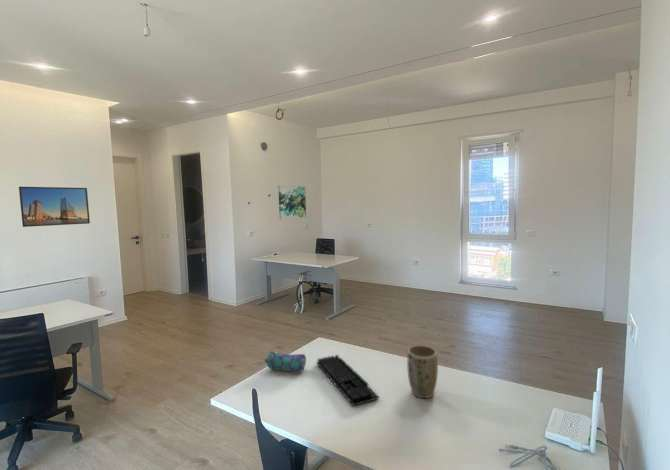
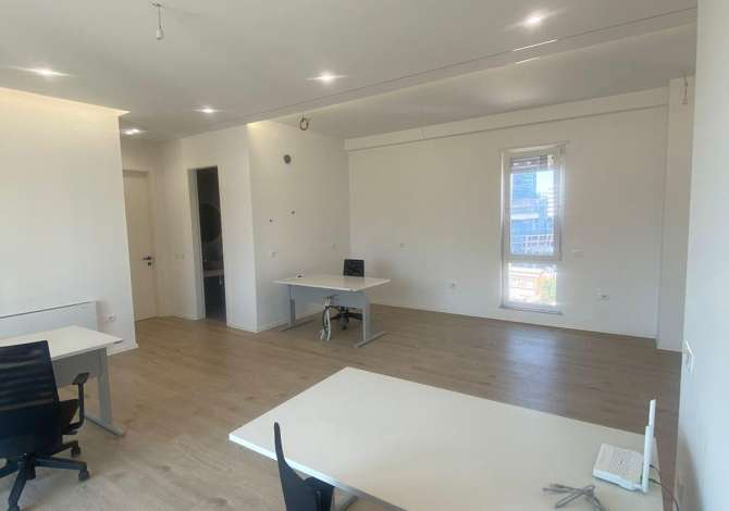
- keyboard [315,354,380,407]
- wall art [277,184,307,220]
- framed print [18,186,91,228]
- plant pot [406,344,439,399]
- pencil case [264,350,307,373]
